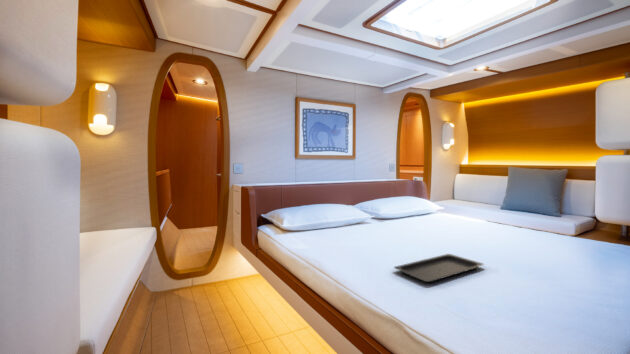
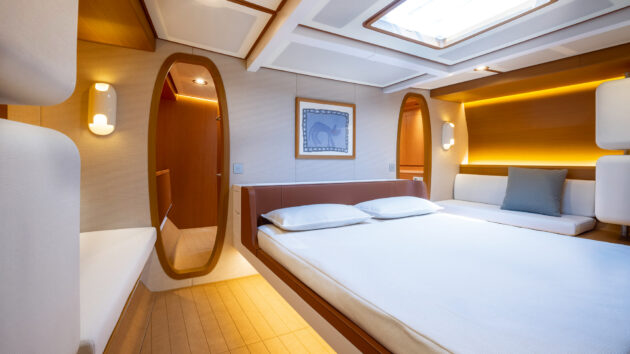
- serving tray [393,253,485,283]
